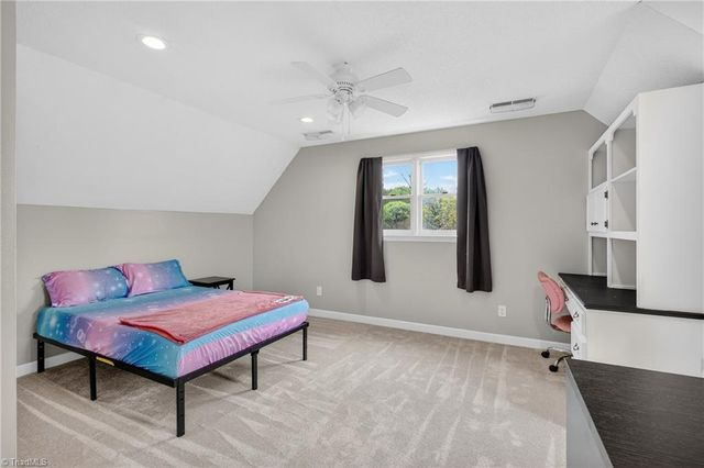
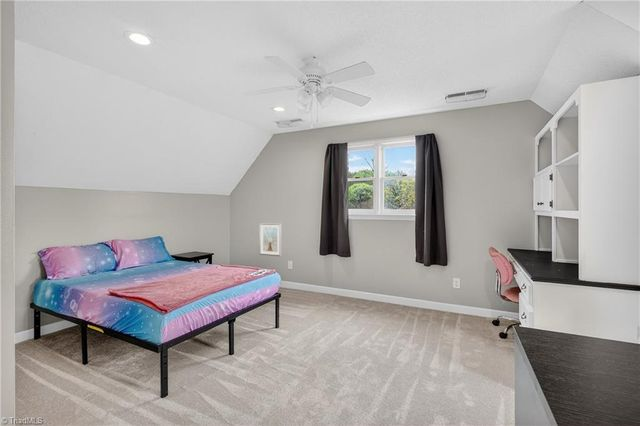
+ picture frame [258,222,282,257]
